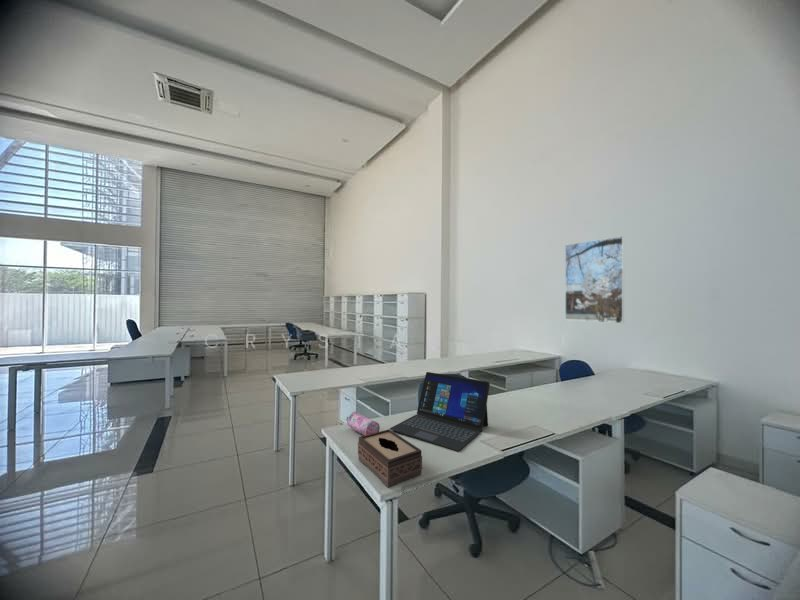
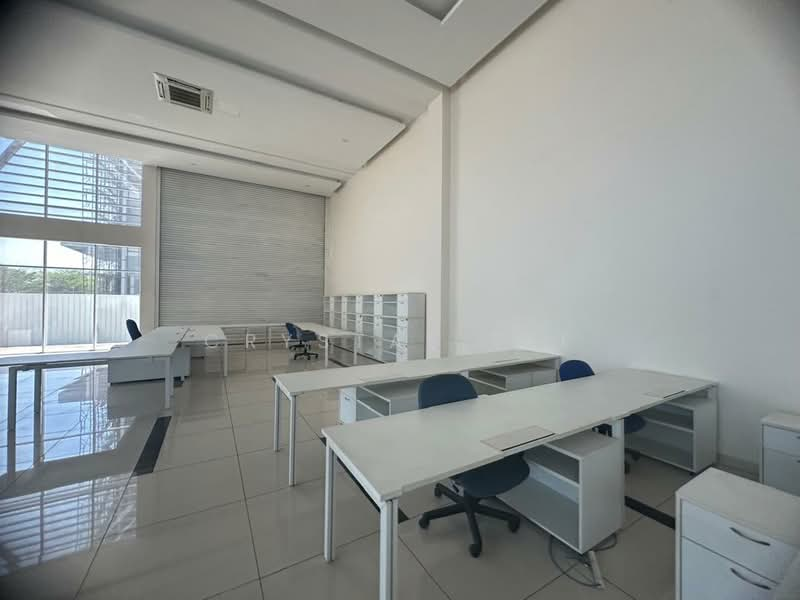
- pencil case [345,410,381,436]
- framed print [564,235,625,324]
- tissue box [357,428,423,489]
- laptop [389,371,491,452]
